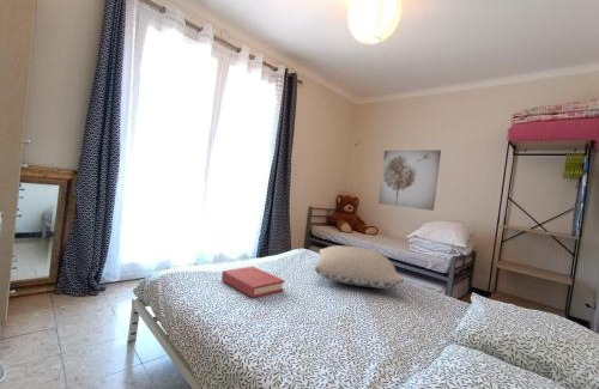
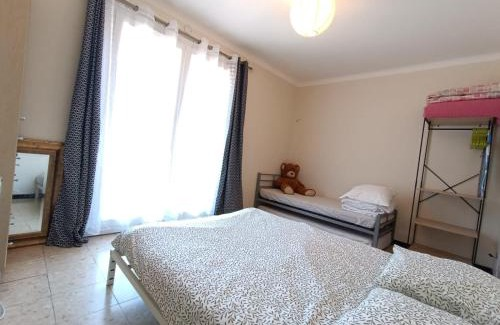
- hardback book [220,266,285,299]
- pillow [314,244,405,290]
- wall art [377,148,442,212]
